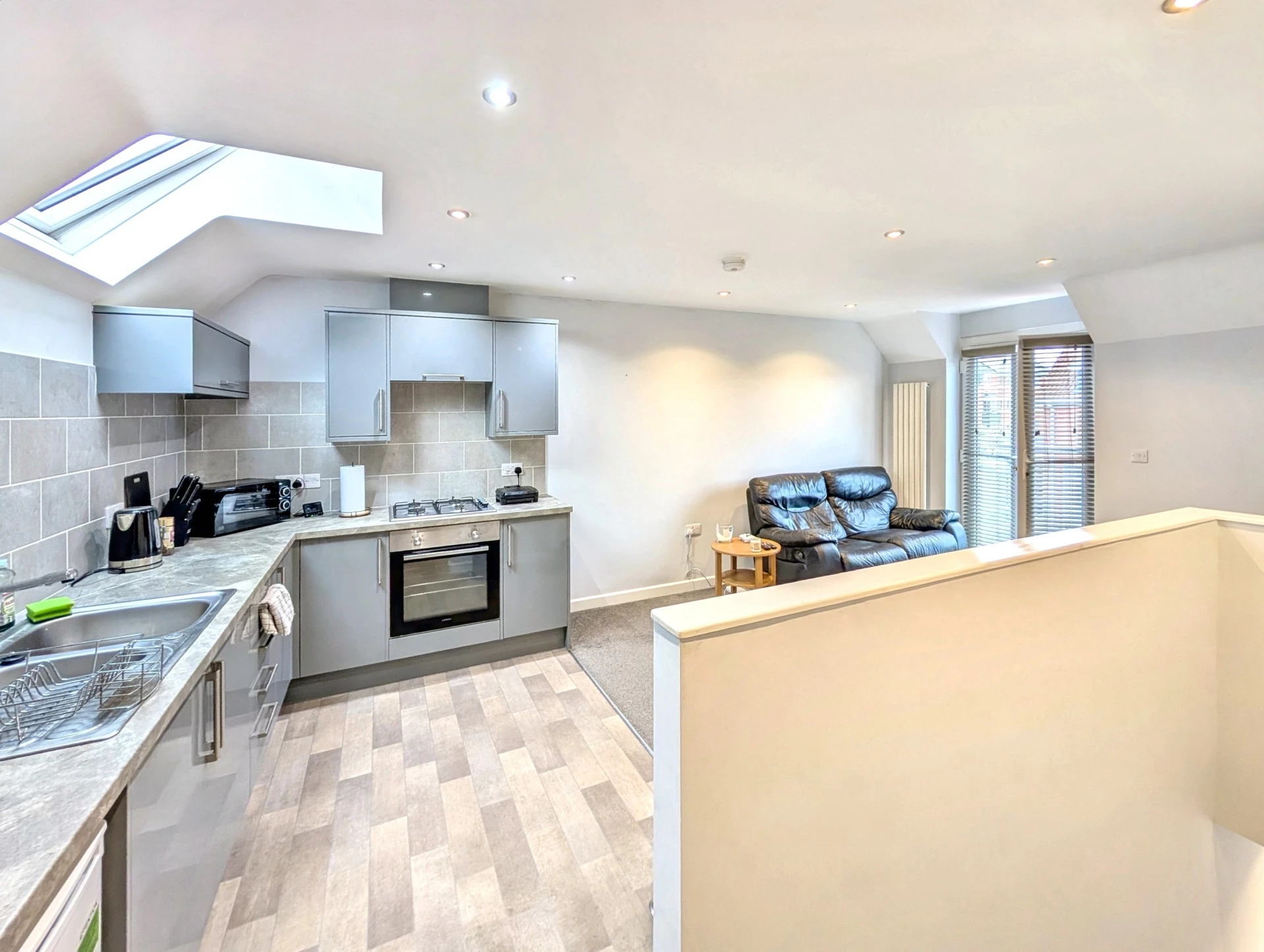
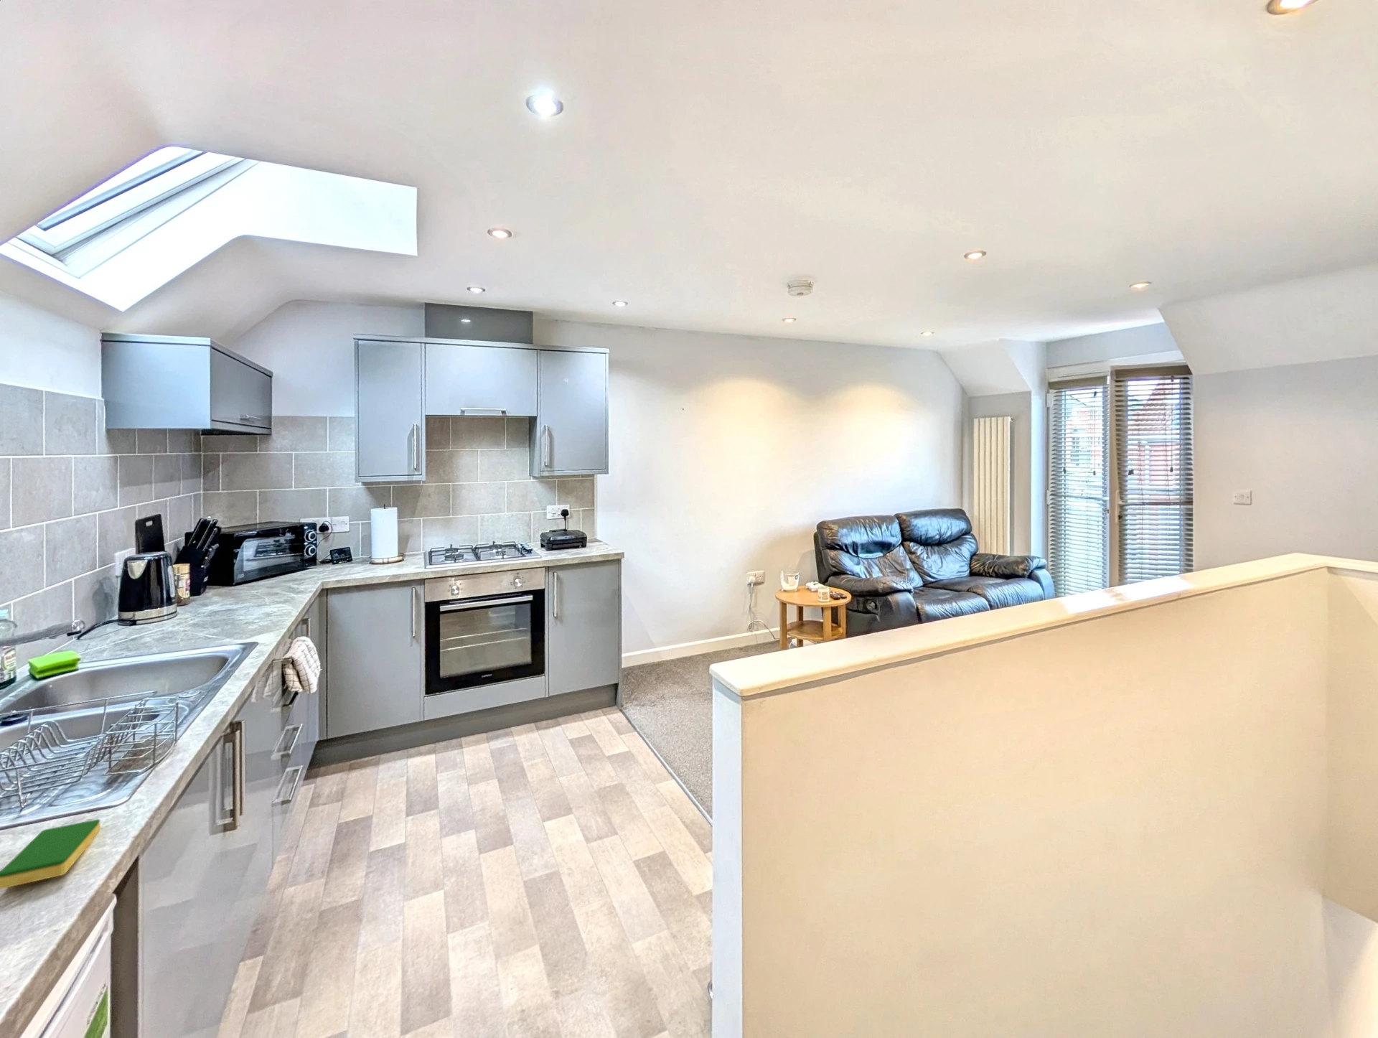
+ dish sponge [0,819,101,890]
